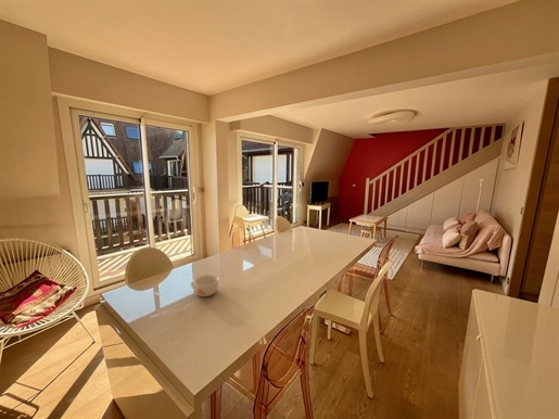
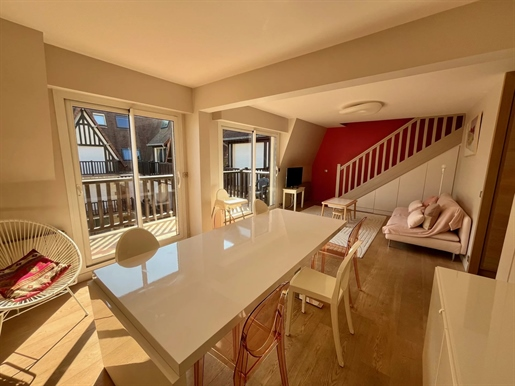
- bowl [190,274,220,297]
